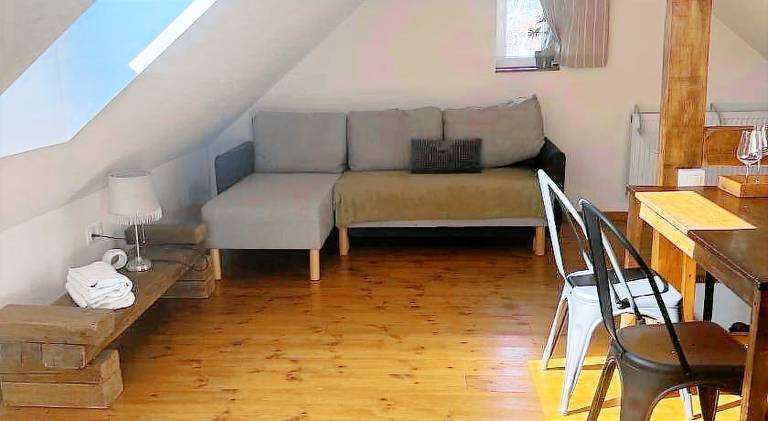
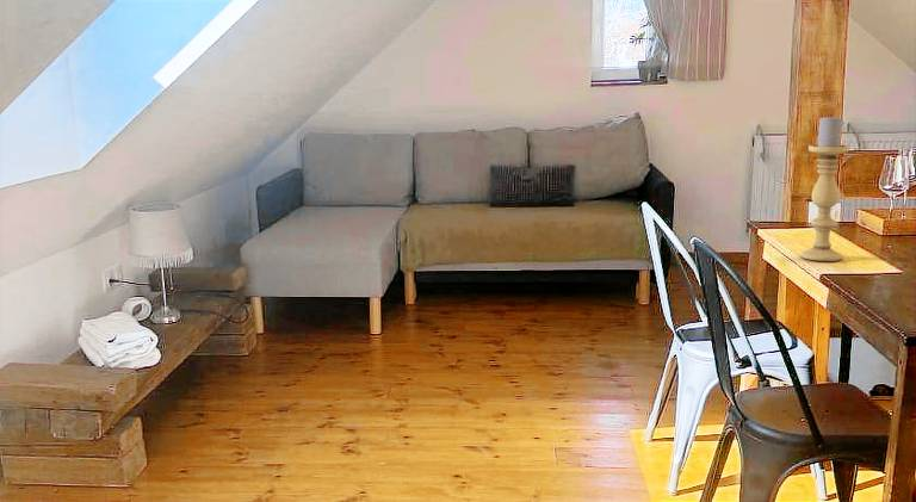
+ candle holder [799,113,850,262]
